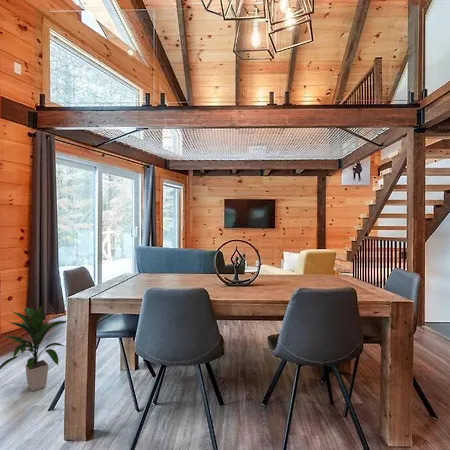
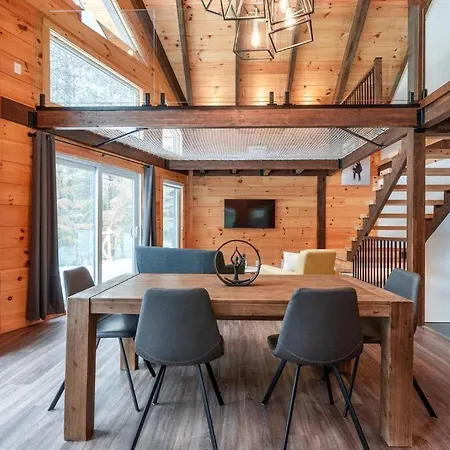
- indoor plant [0,305,67,392]
